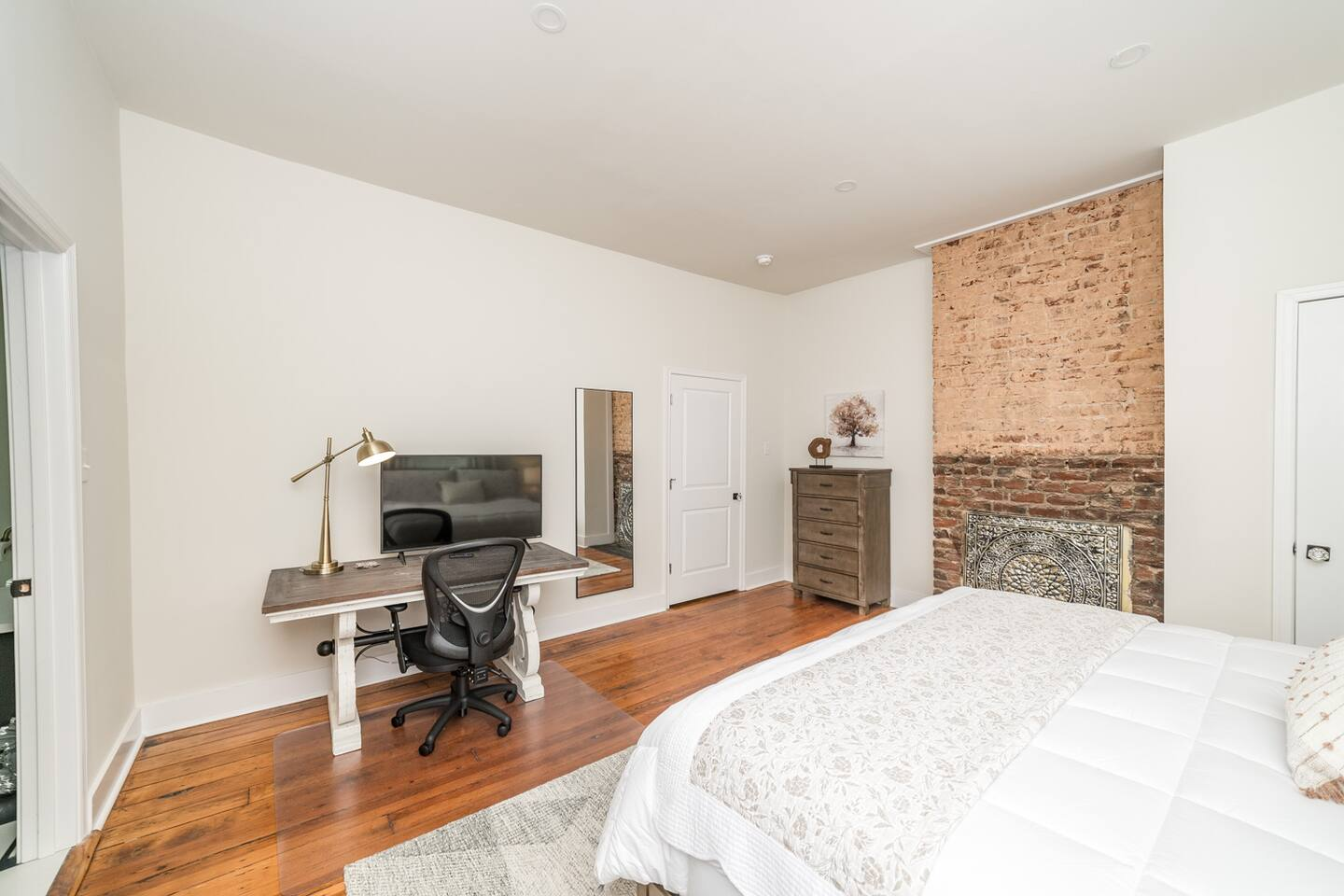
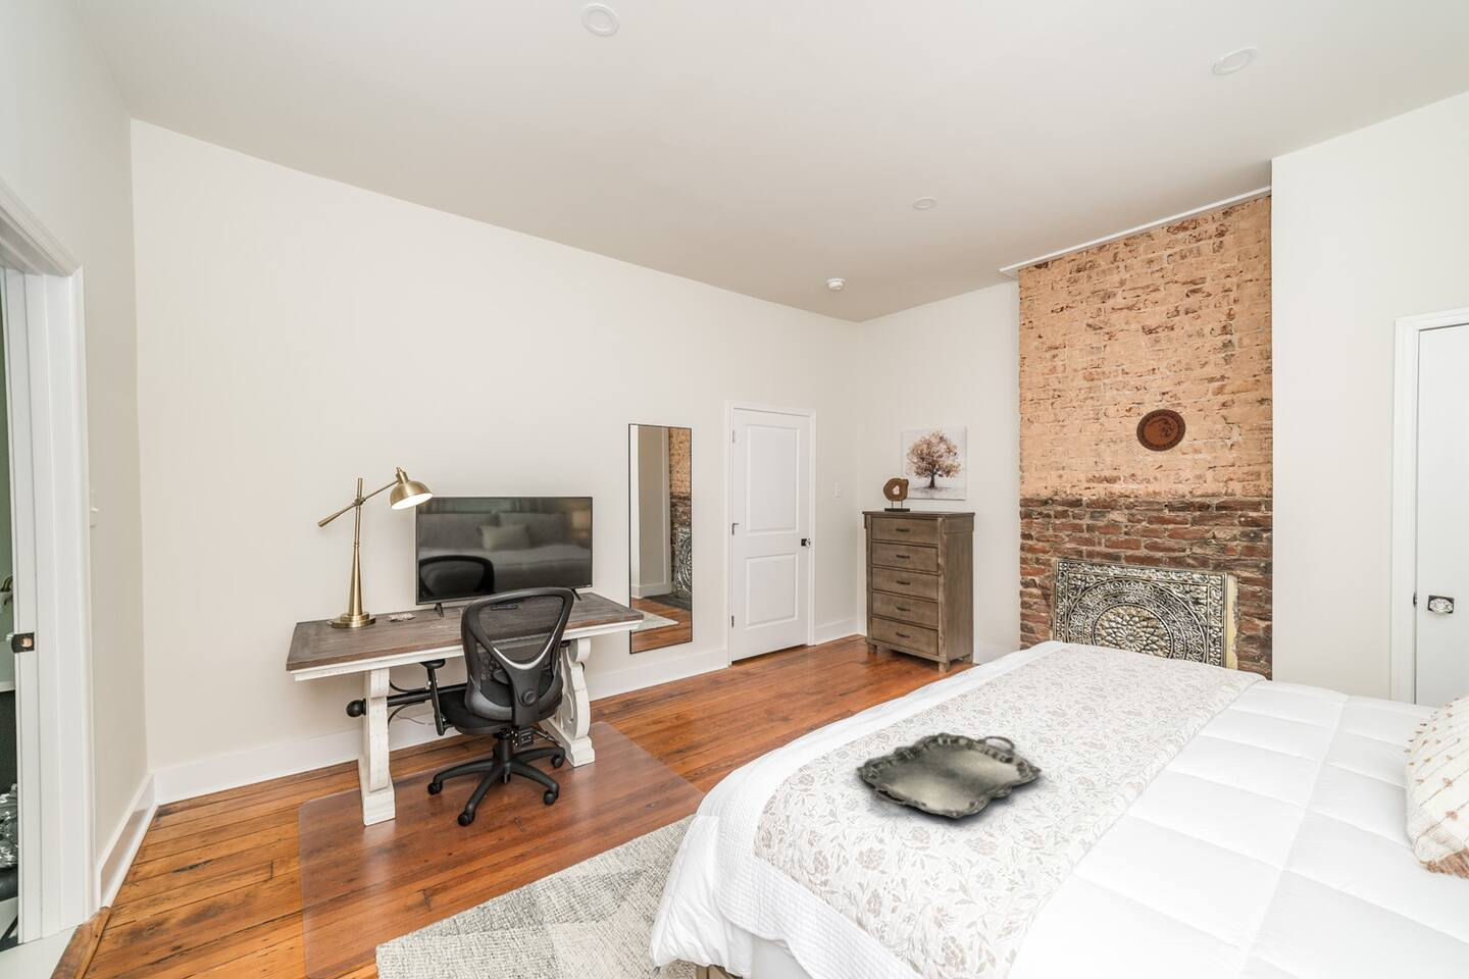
+ serving tray [855,731,1043,819]
+ decorative plate [1136,408,1186,452]
